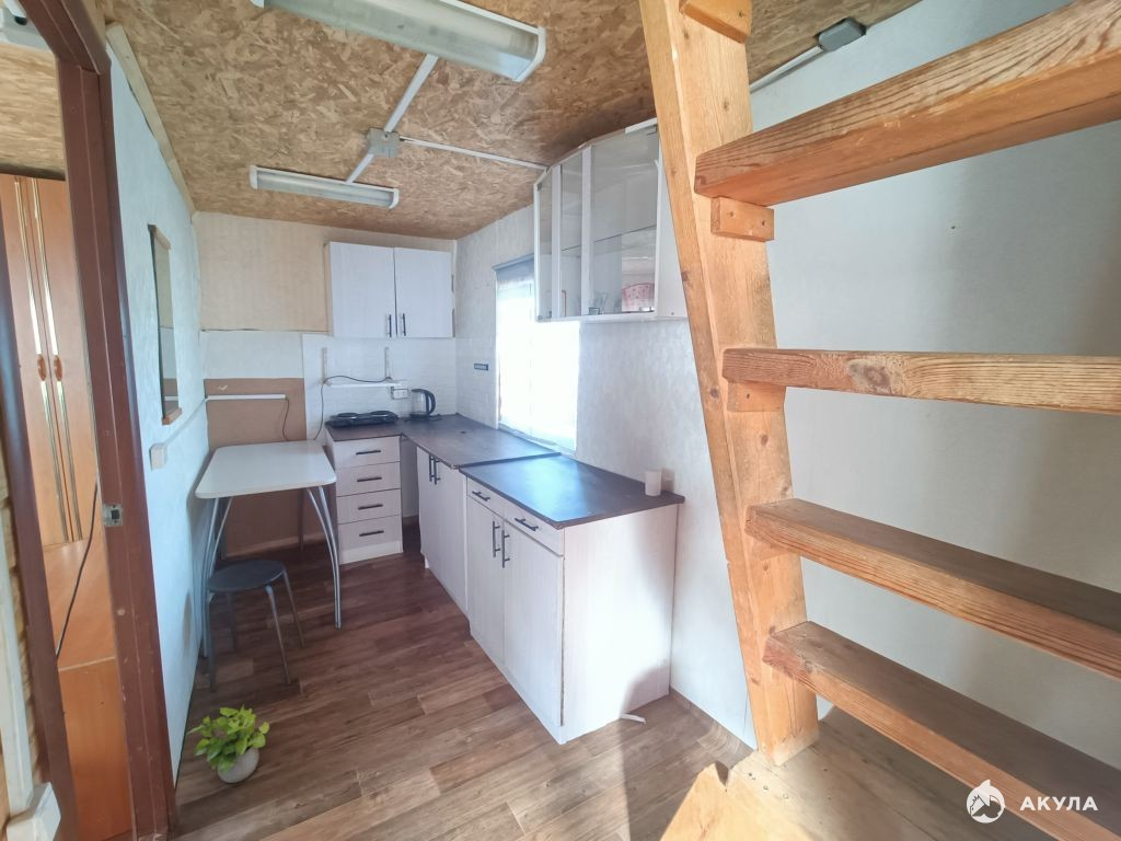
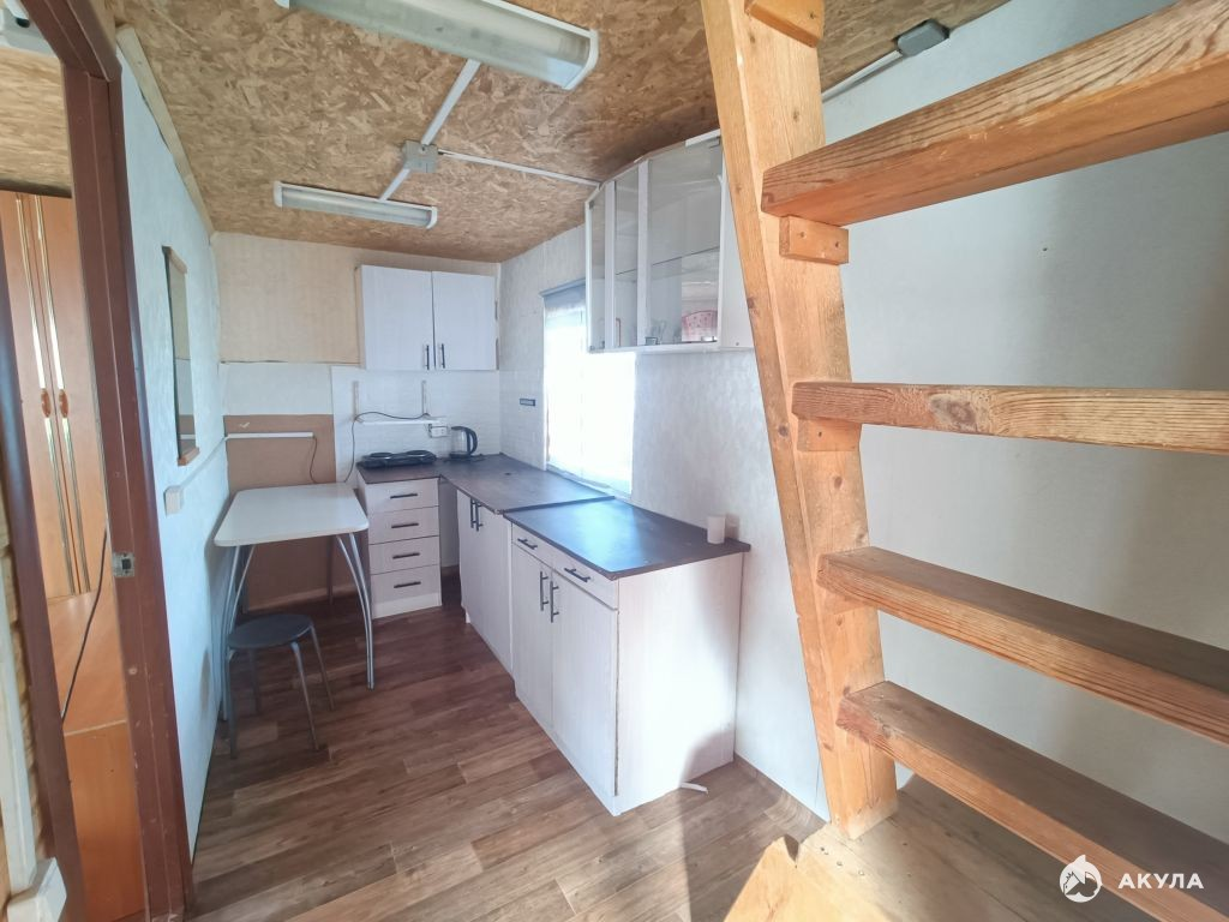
- potted plant [186,704,270,784]
